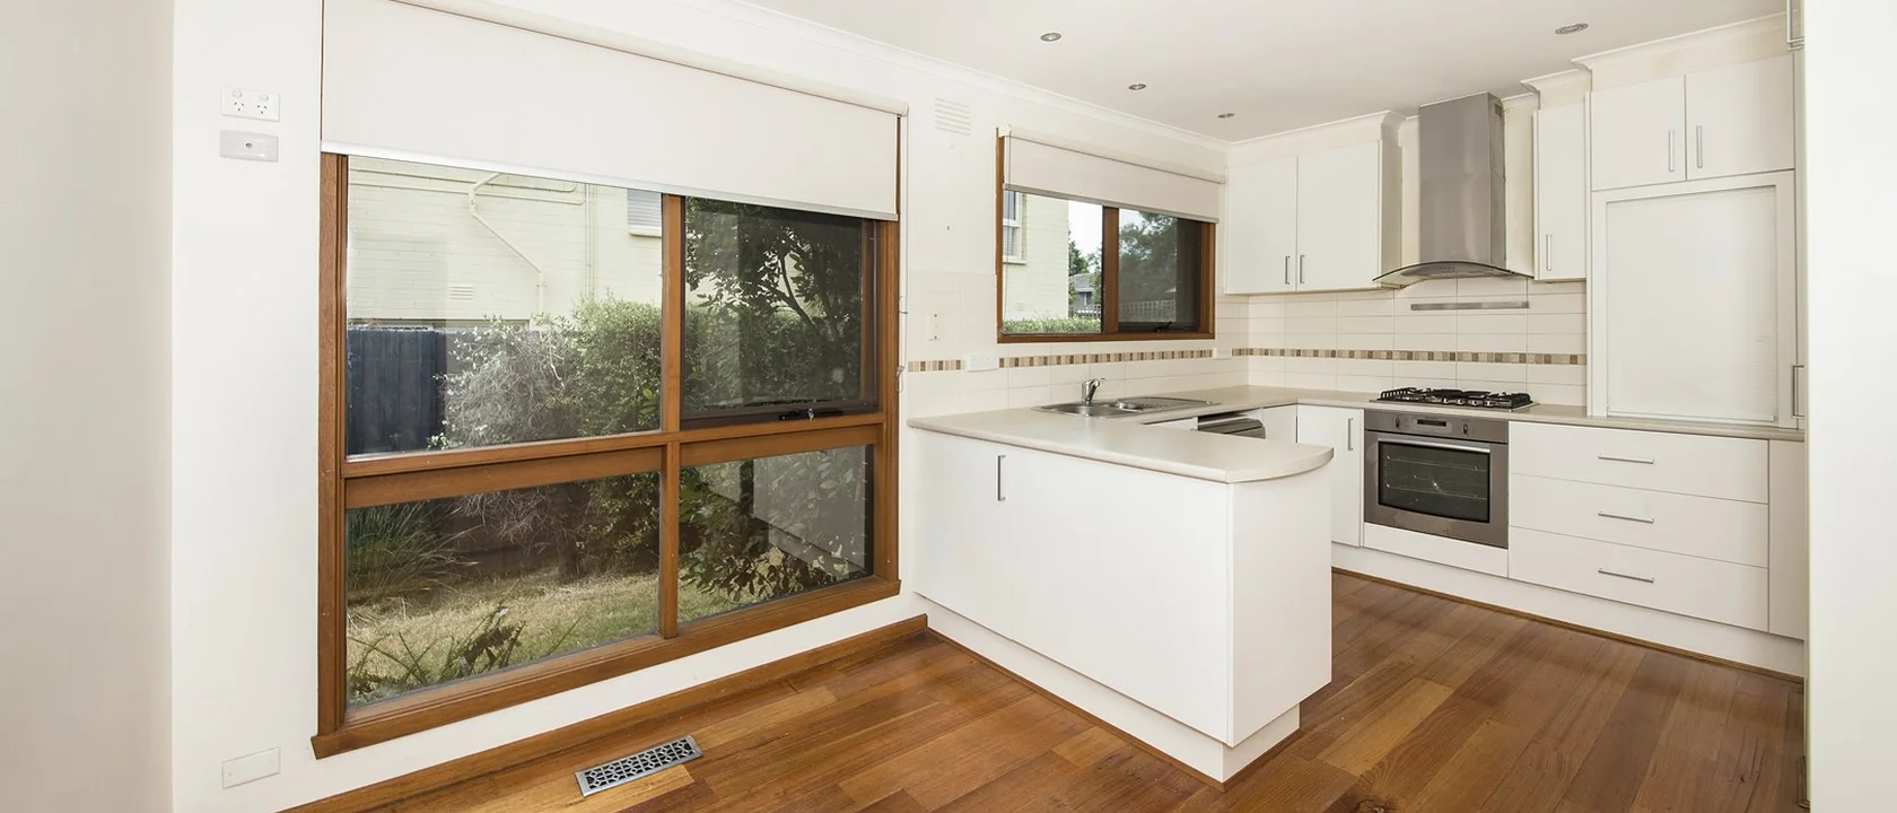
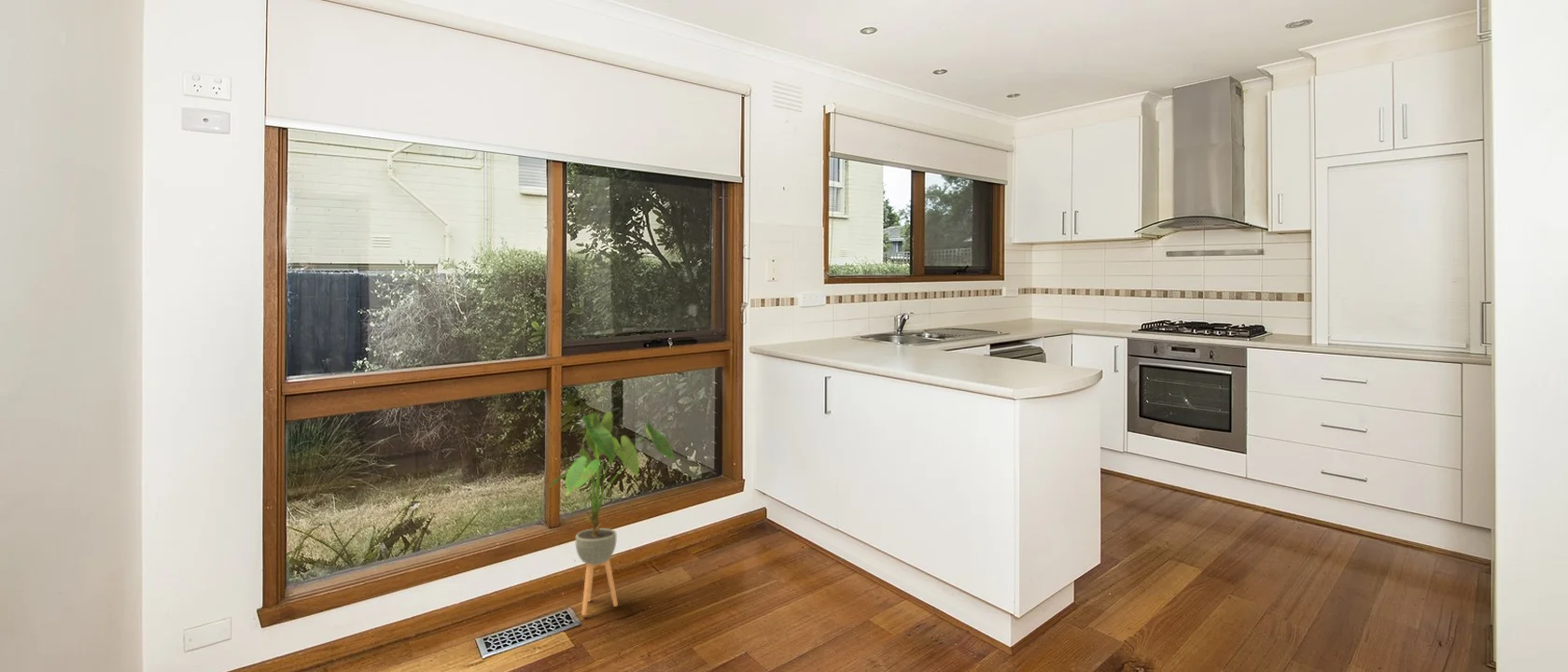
+ house plant [550,411,676,616]
